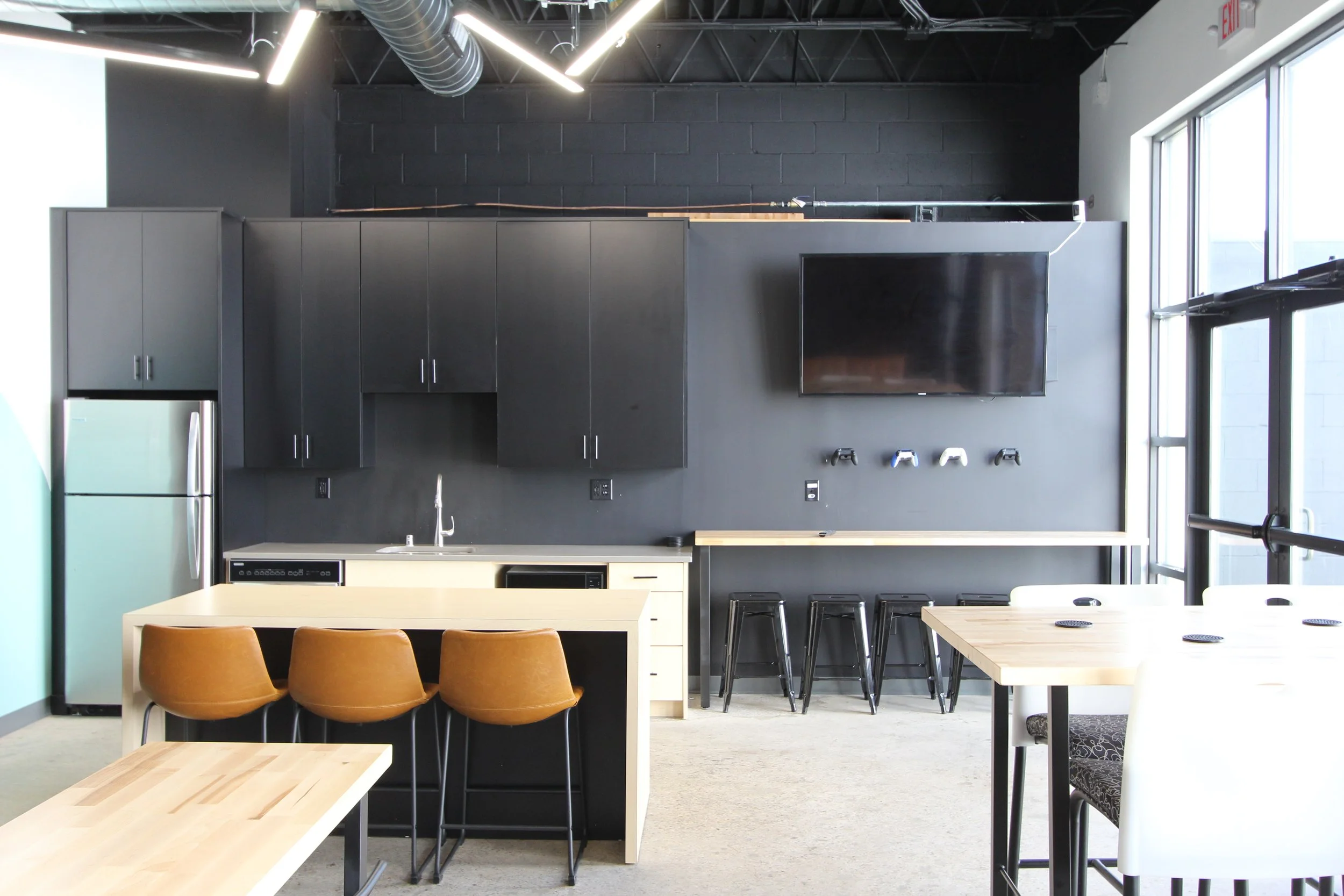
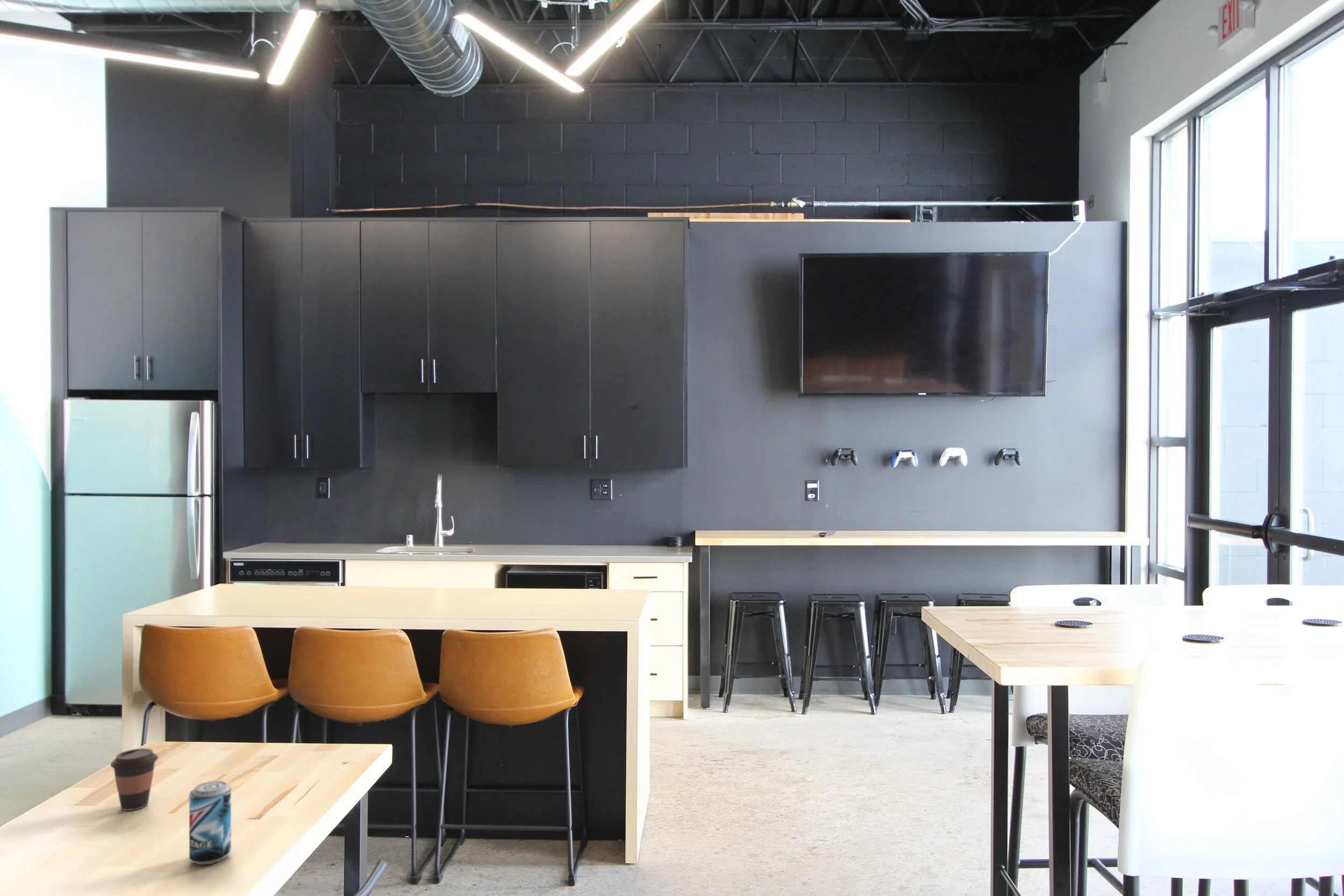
+ beer can [189,780,232,865]
+ coffee cup [110,748,159,811]
